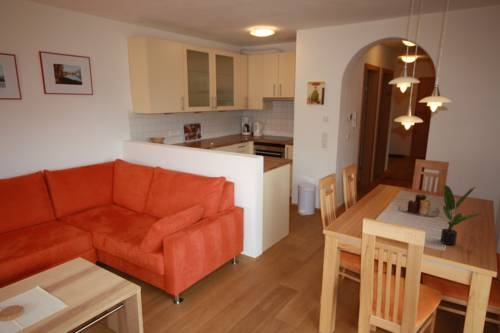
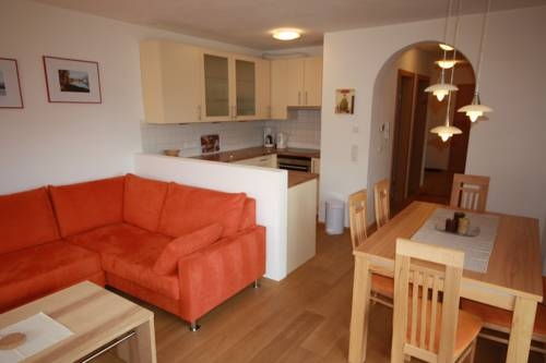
- potted plant [436,184,482,246]
